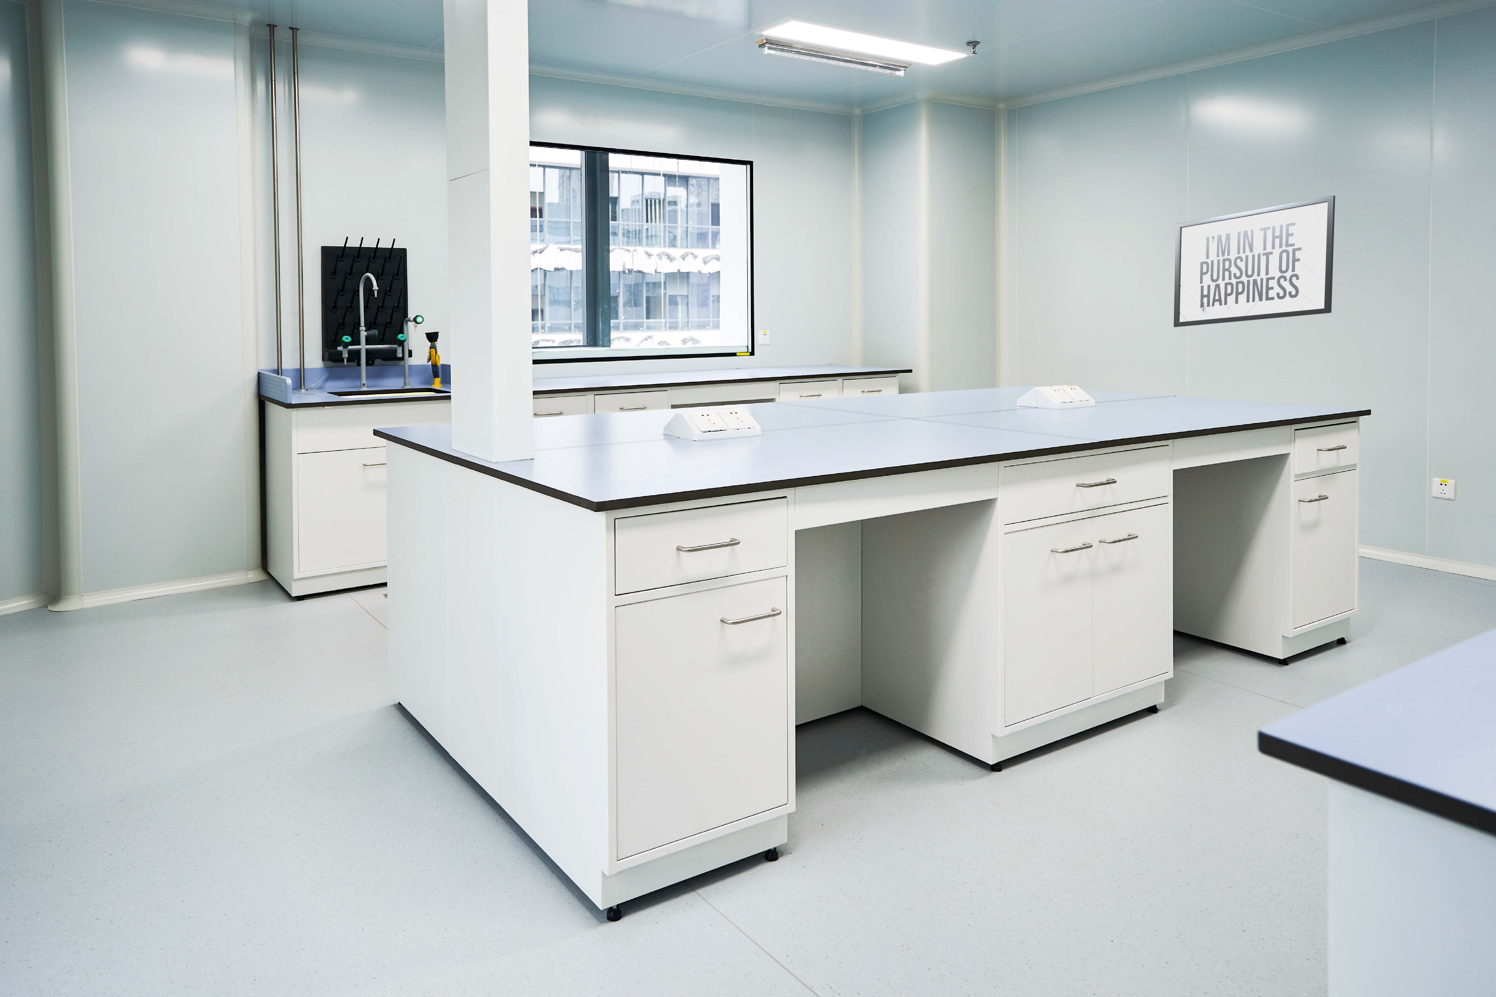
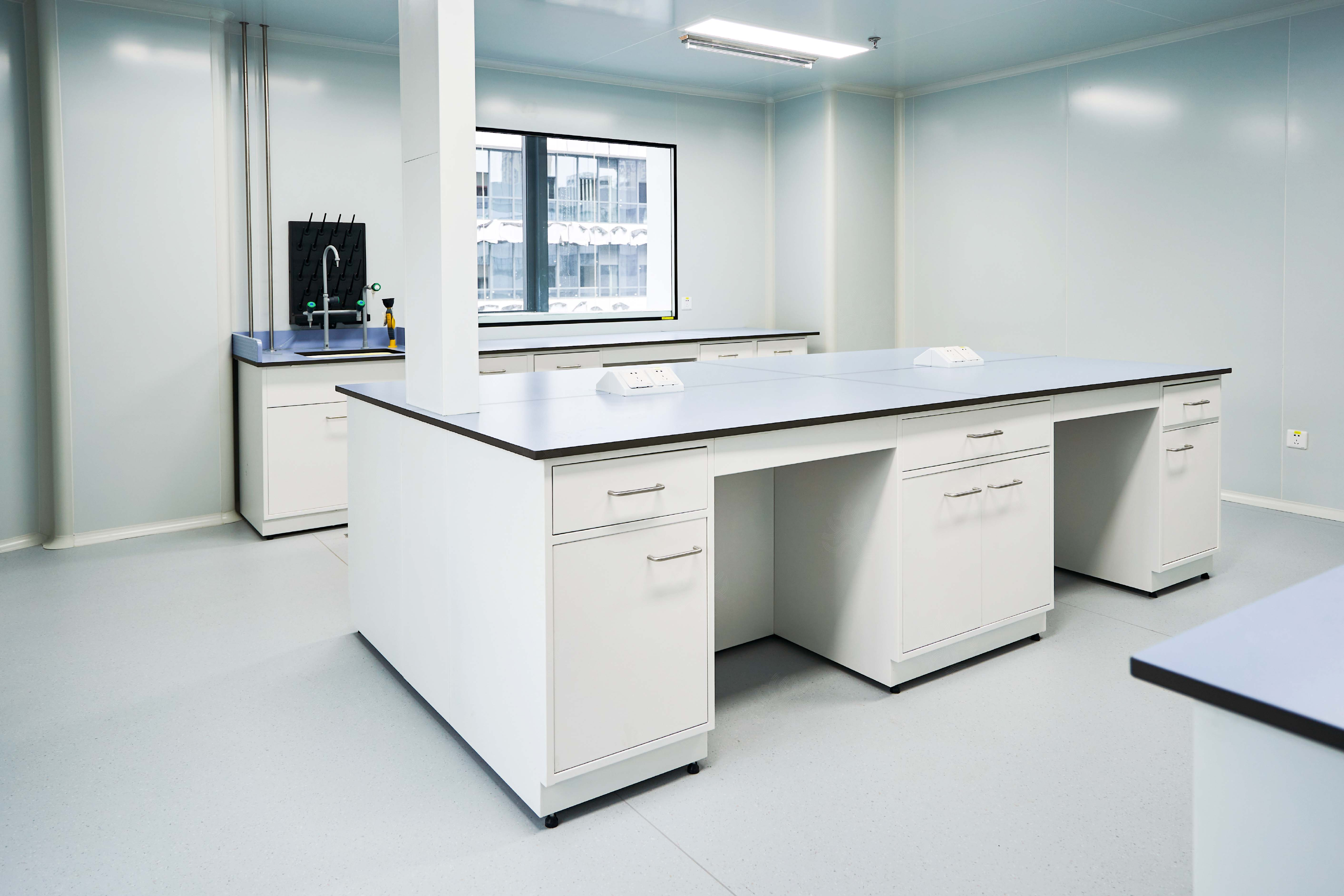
- mirror [1173,195,1336,327]
